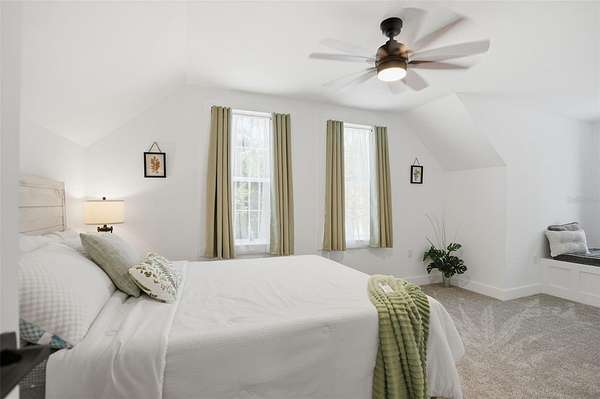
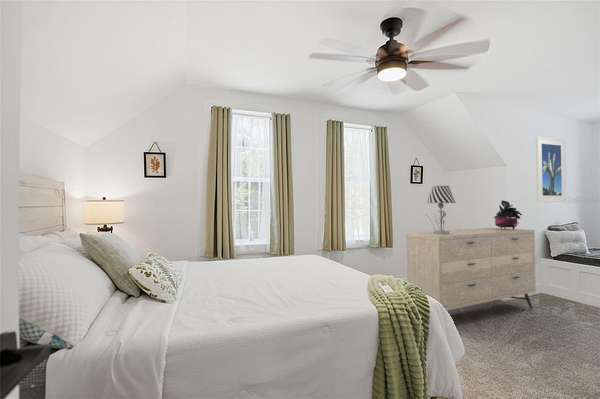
+ dresser [404,226,537,312]
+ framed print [535,136,567,203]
+ potted plant [493,199,523,229]
+ table lamp [426,185,456,235]
